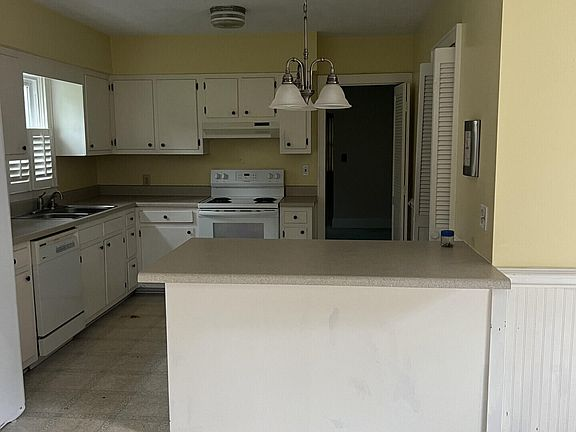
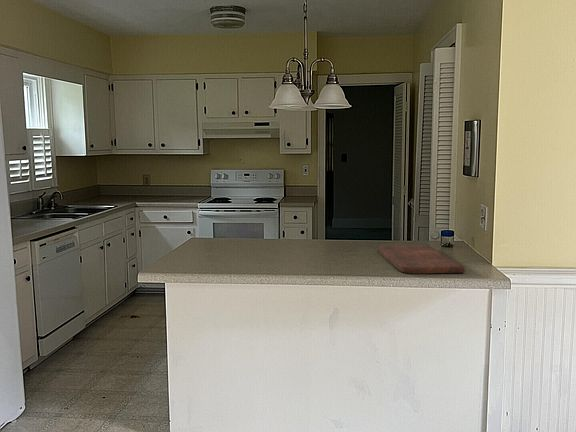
+ cutting board [378,244,466,274]
